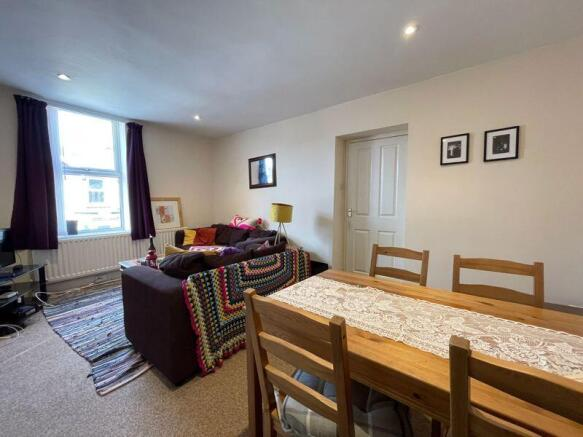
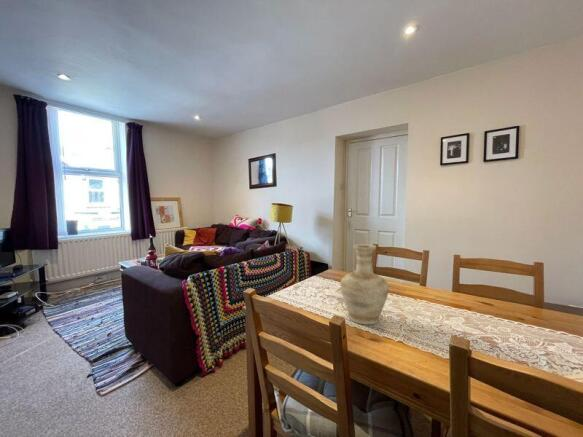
+ vase [339,243,390,325]
